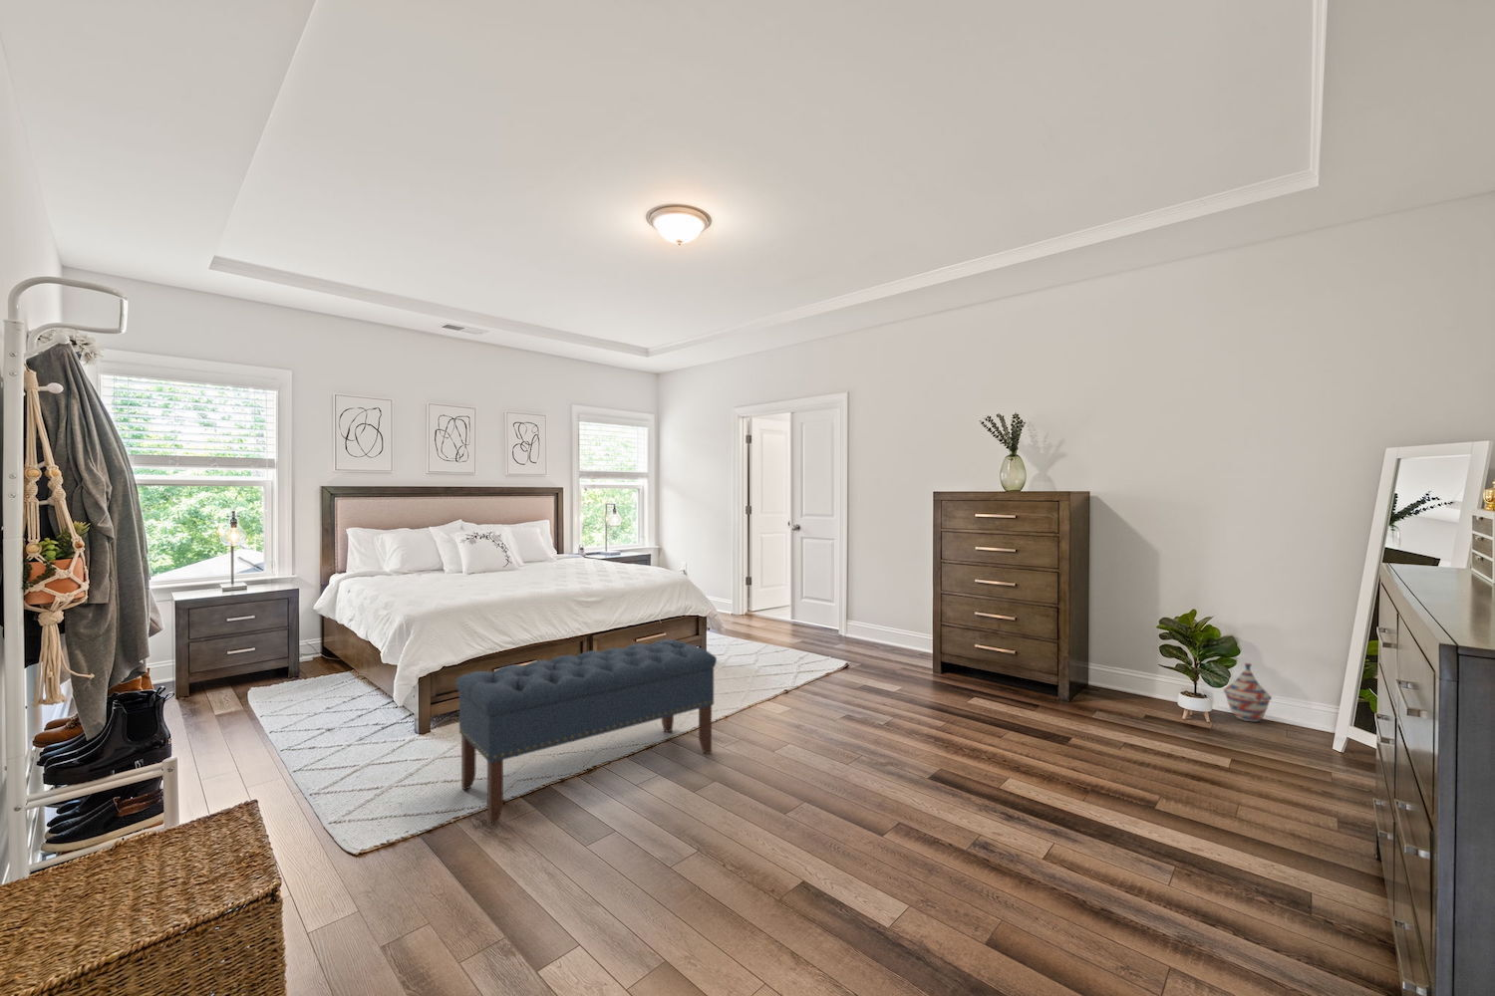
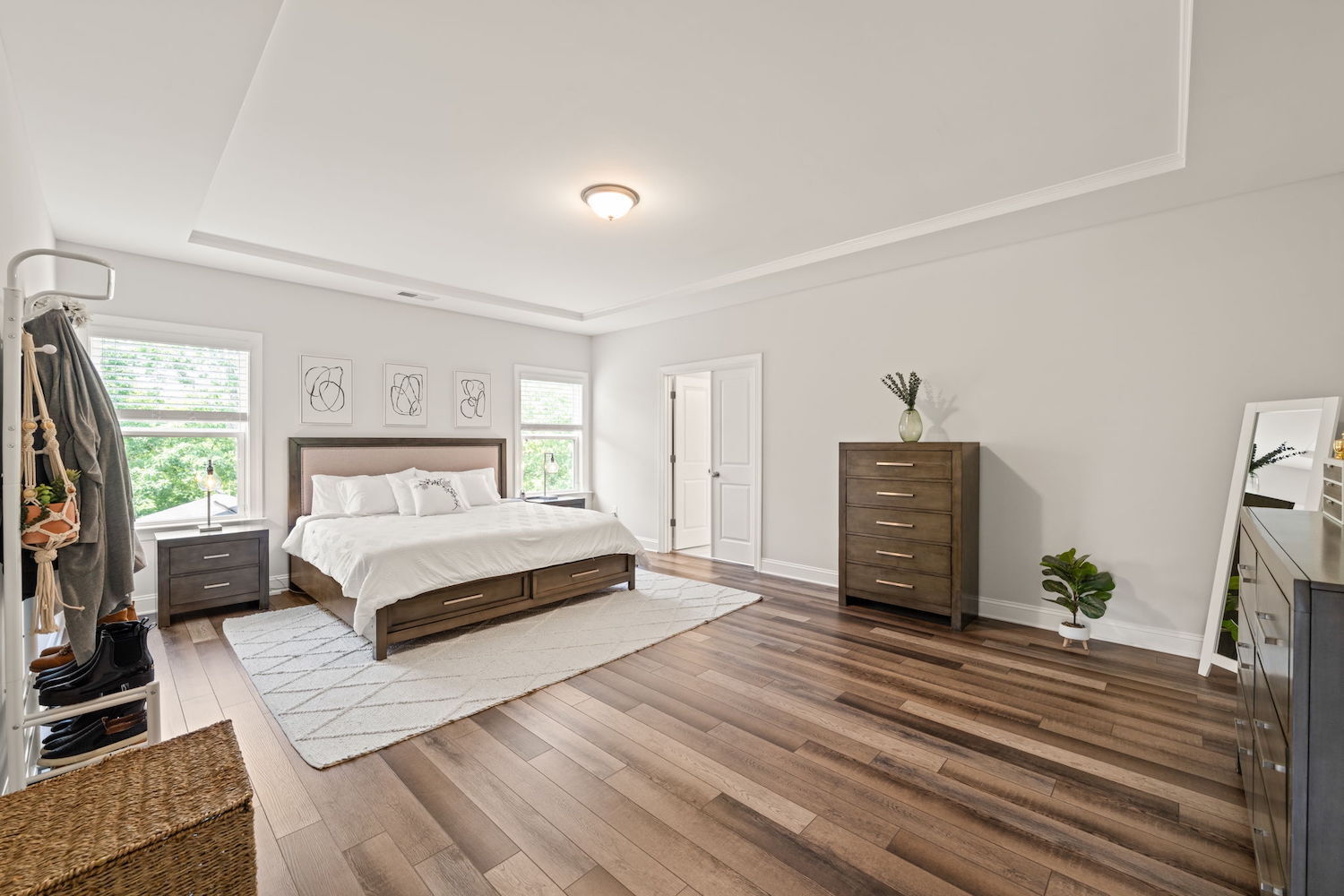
- bench [455,638,717,824]
- woven basket [1221,663,1273,723]
